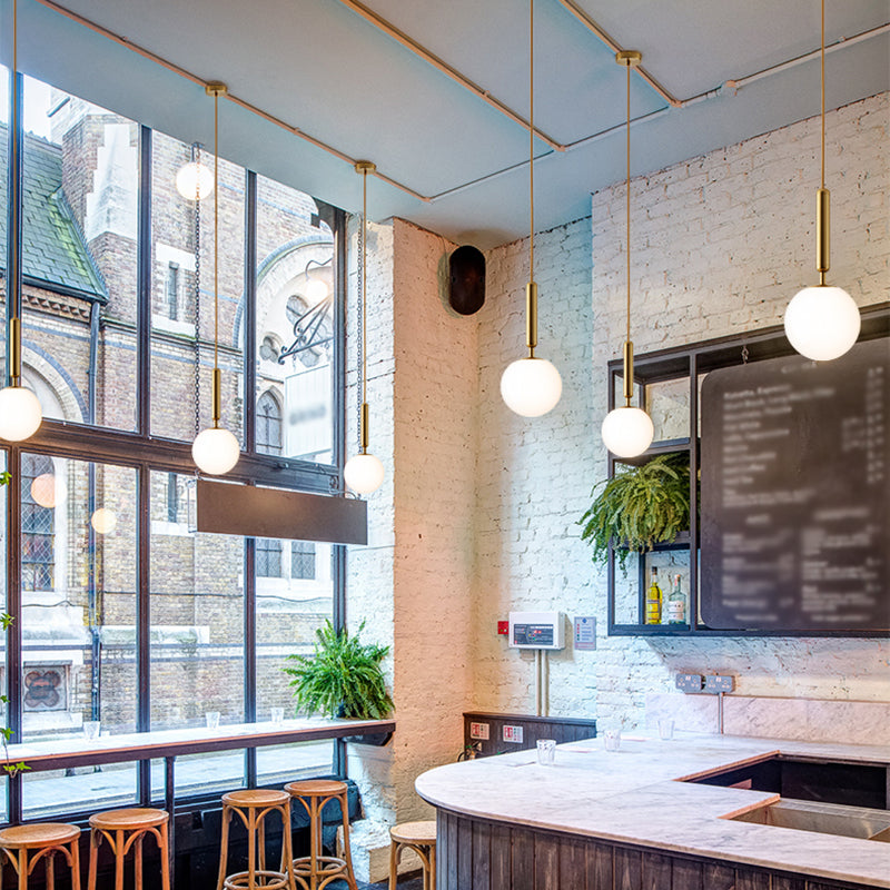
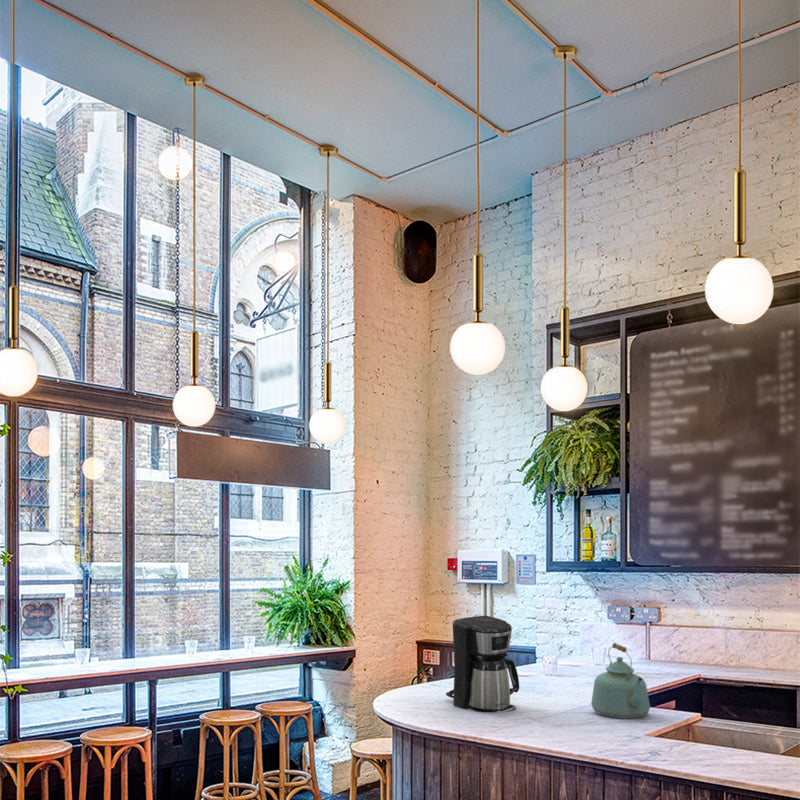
+ coffee maker [445,615,520,713]
+ kettle [590,642,651,720]
